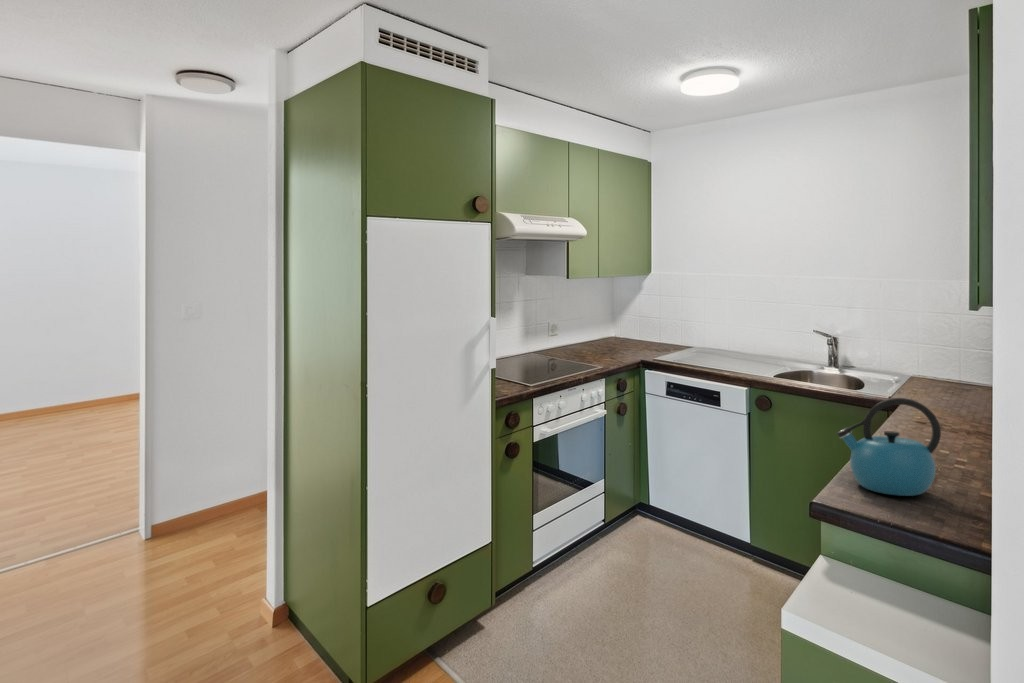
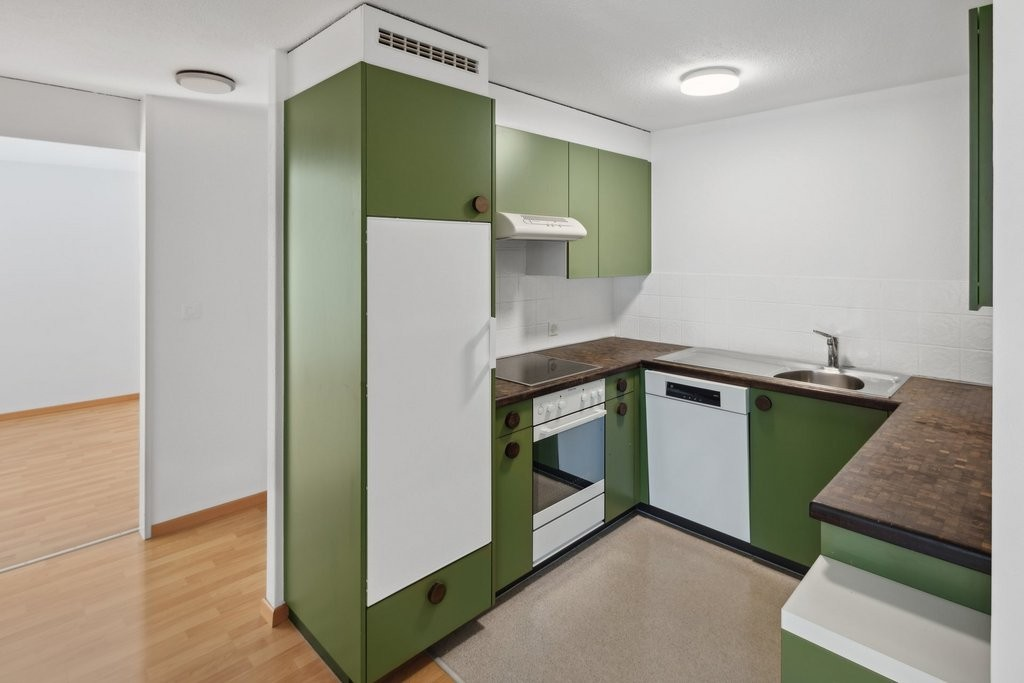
- kettle [836,397,942,497]
